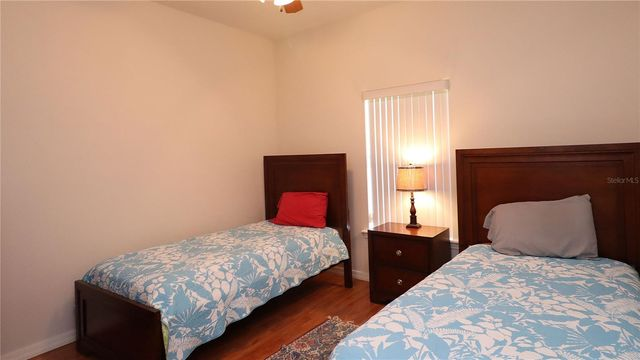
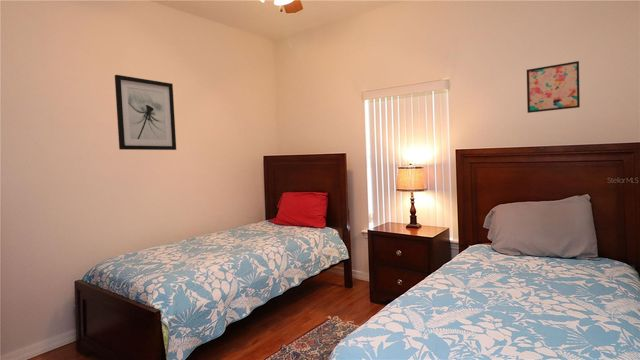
+ wall art [114,74,177,151]
+ wall art [526,60,581,114]
